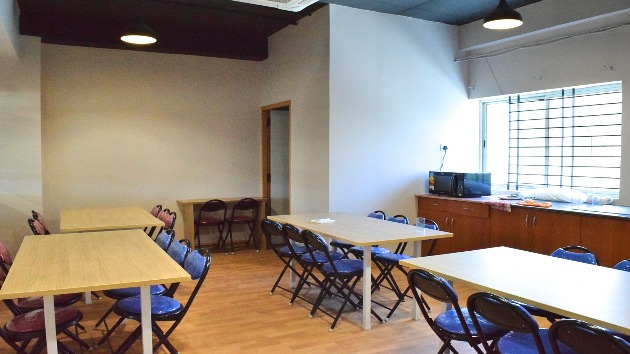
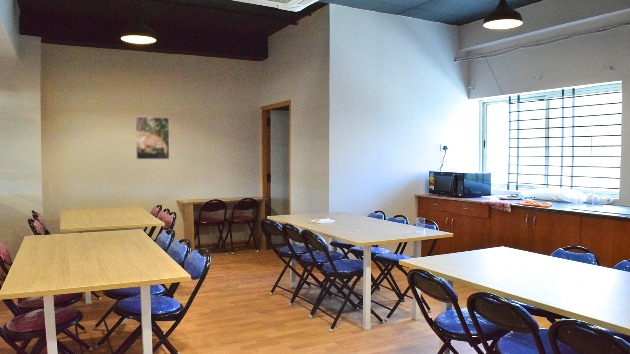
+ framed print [135,116,170,160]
